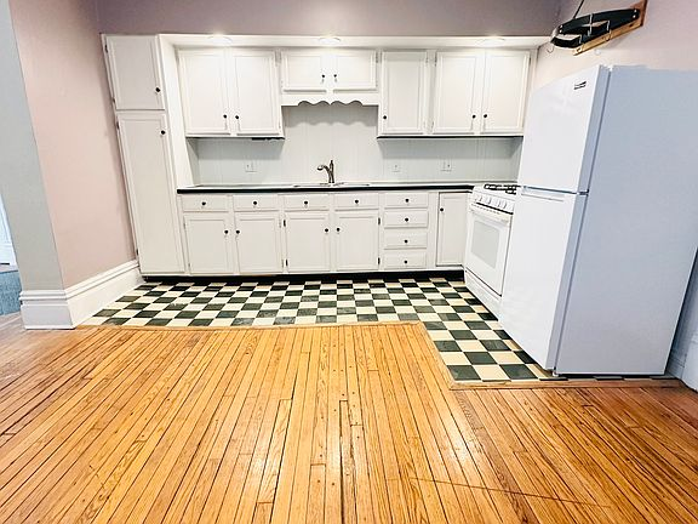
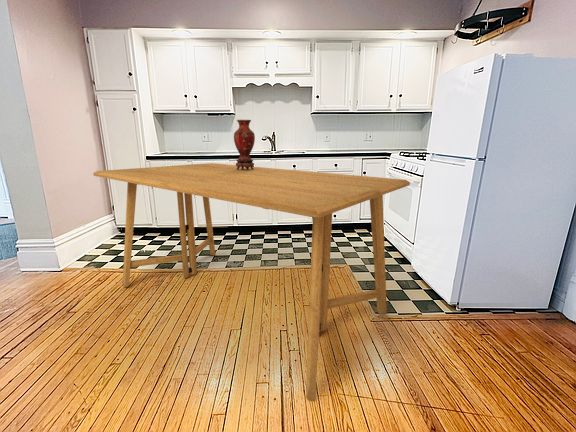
+ vase [233,119,256,171]
+ dining table [93,162,411,403]
